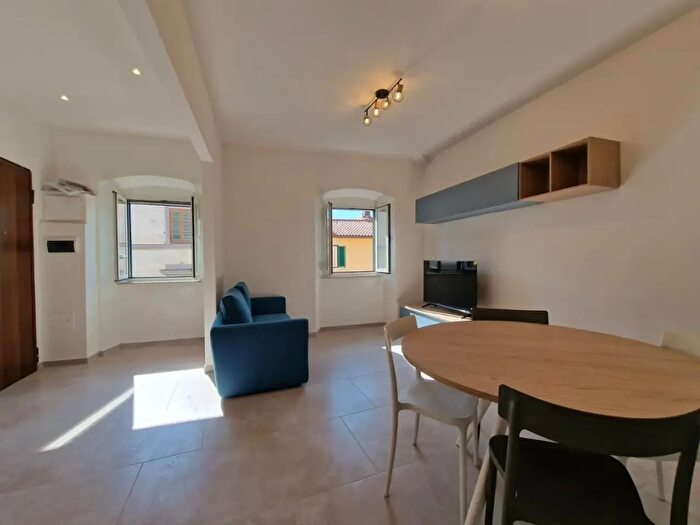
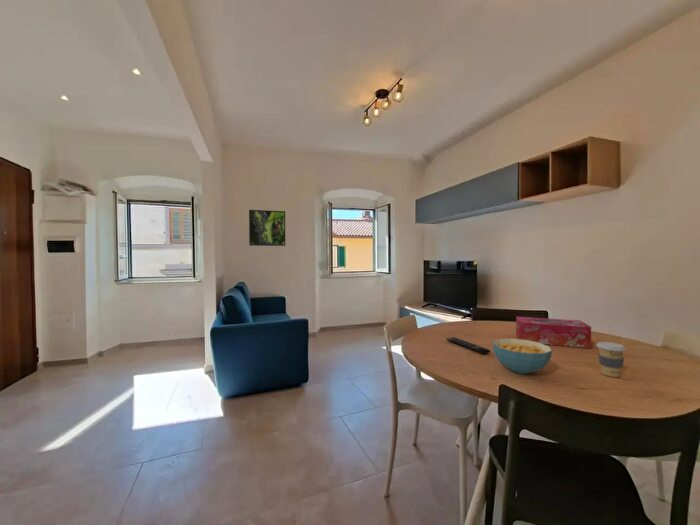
+ coffee cup [595,341,627,378]
+ remote control [445,336,491,355]
+ cereal bowl [491,338,553,375]
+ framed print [248,209,286,247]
+ tissue box [515,316,592,349]
